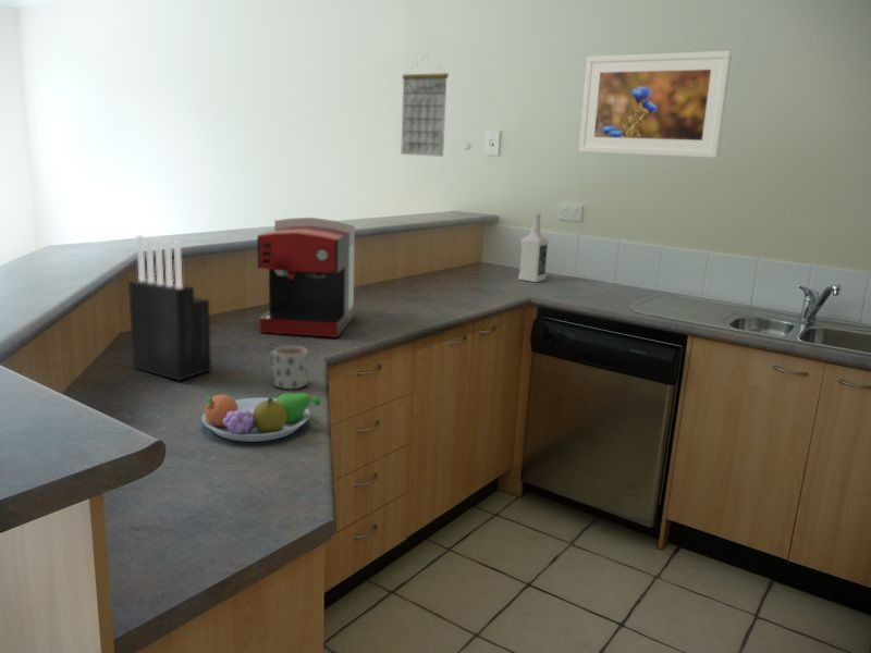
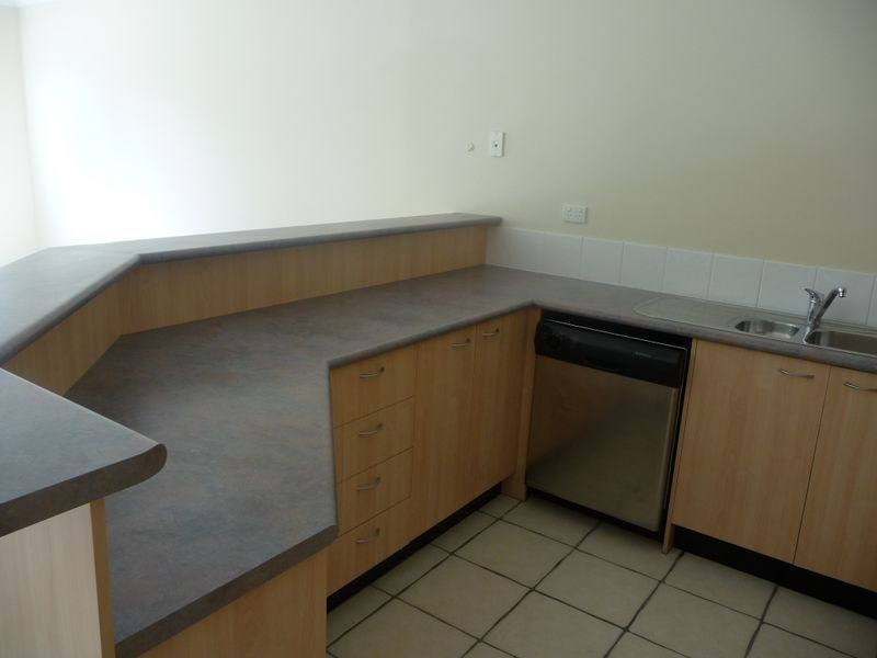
- vodka [517,212,550,283]
- coffee maker [256,217,356,338]
- calendar [400,53,450,158]
- mug [267,345,309,390]
- fruit bowl [200,392,321,443]
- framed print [578,50,733,159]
- knife block [127,234,212,382]
